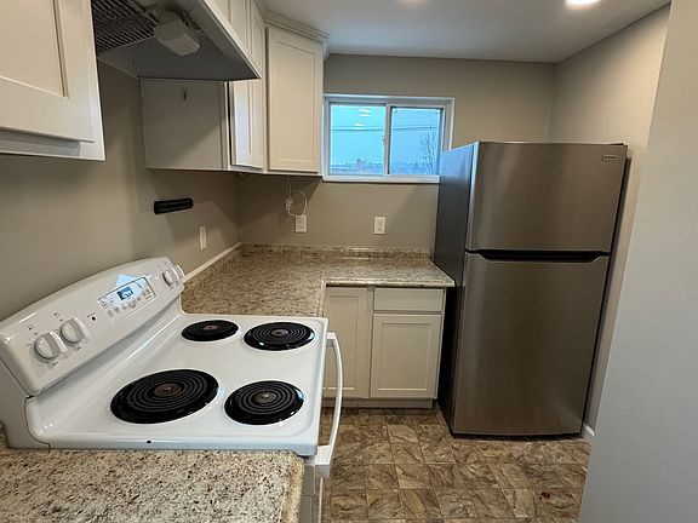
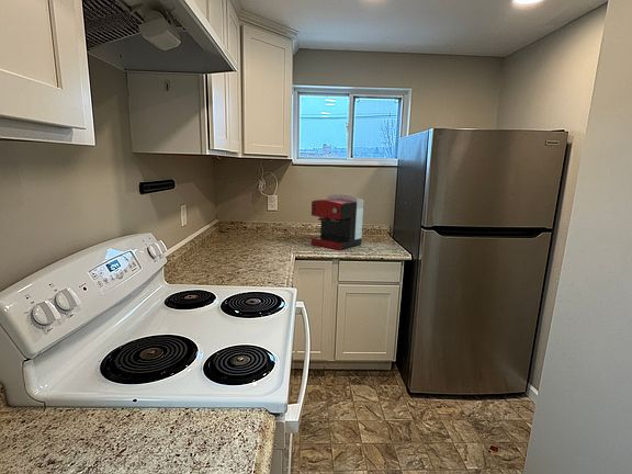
+ coffee maker [311,193,364,251]
